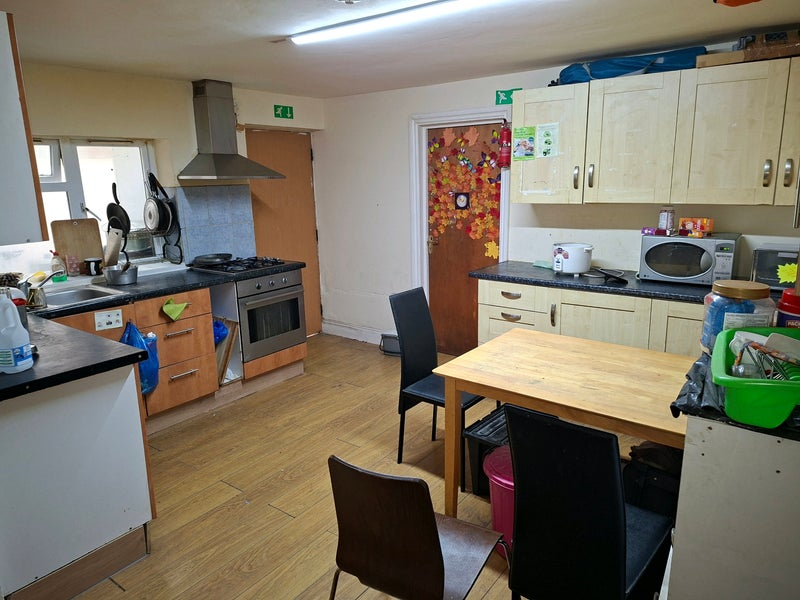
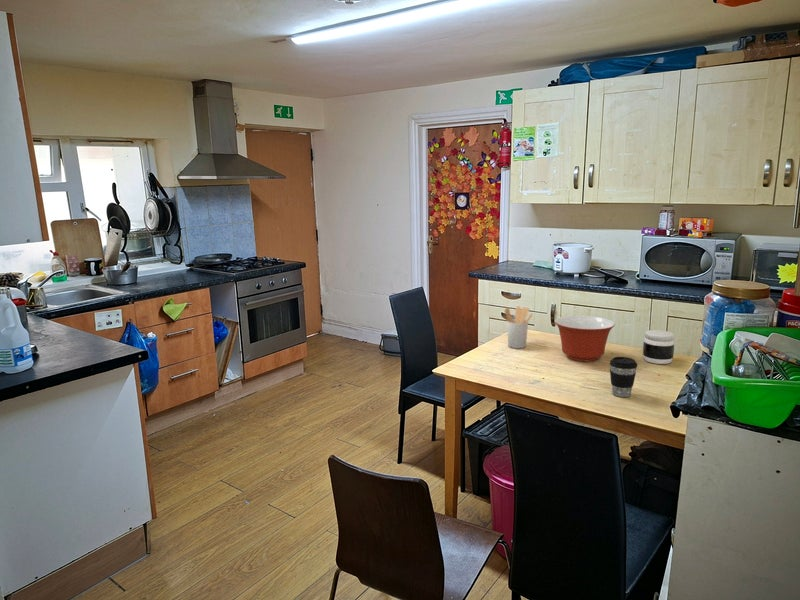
+ coffee cup [609,356,638,398]
+ jar [642,329,675,365]
+ mixing bowl [553,315,616,362]
+ utensil holder [504,305,534,349]
